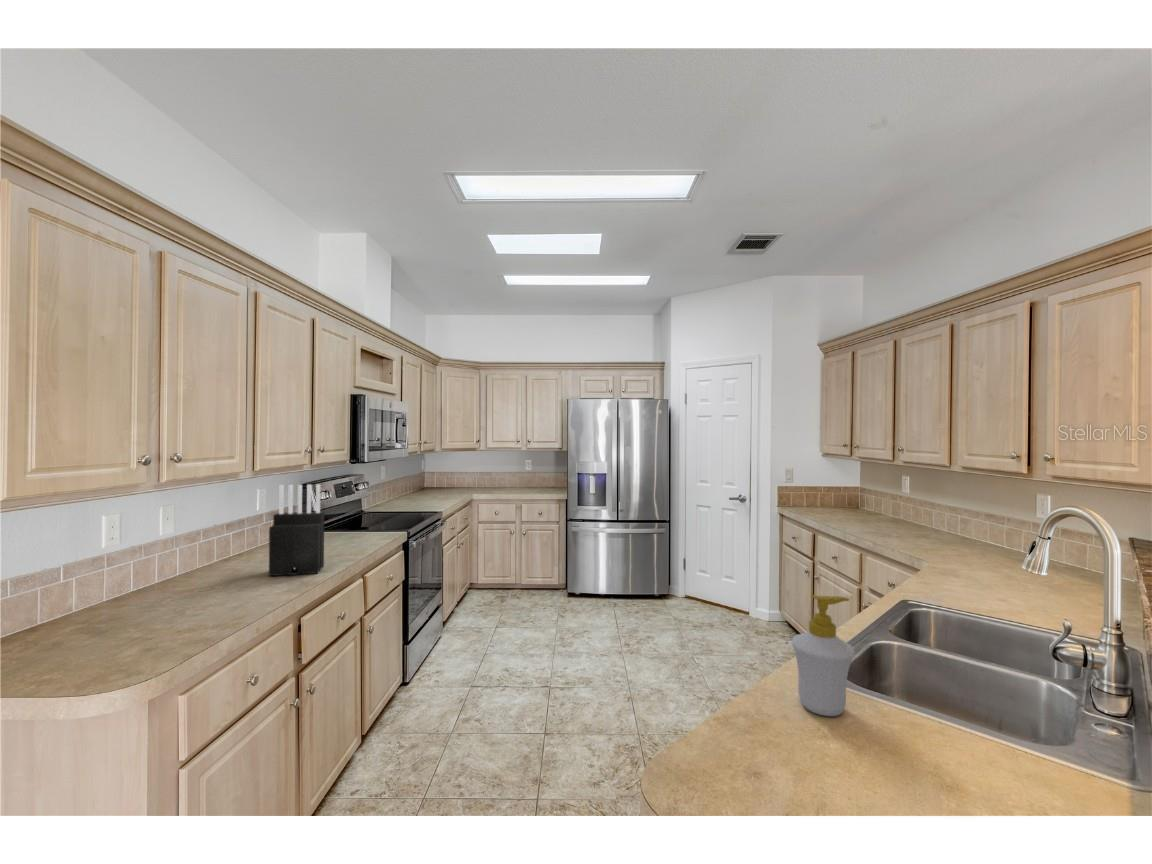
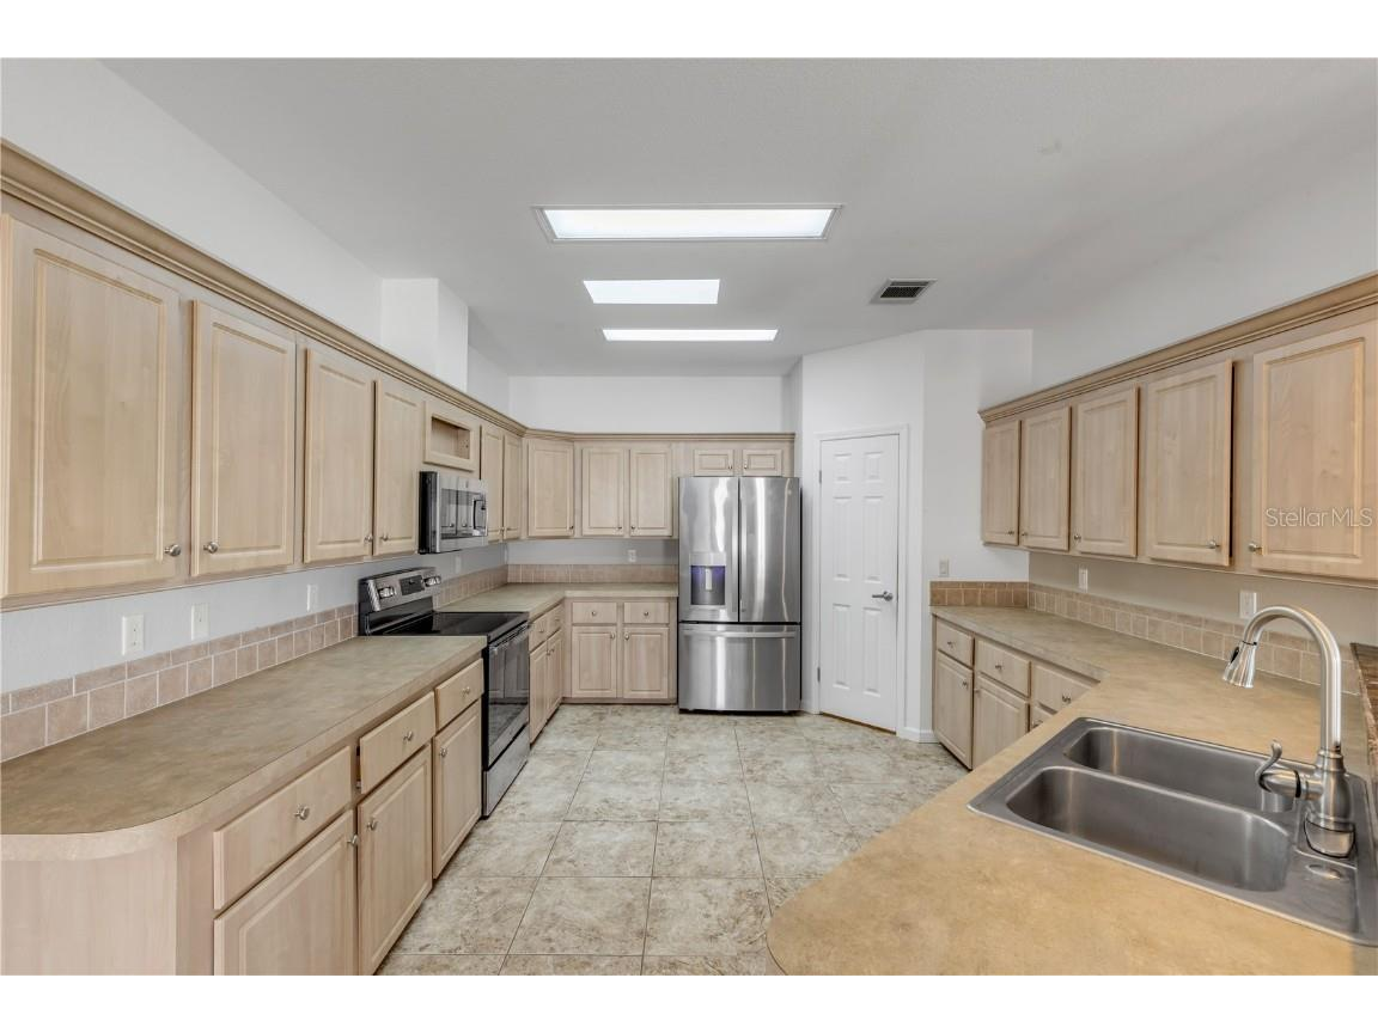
- knife block [268,483,325,577]
- soap bottle [790,594,856,717]
